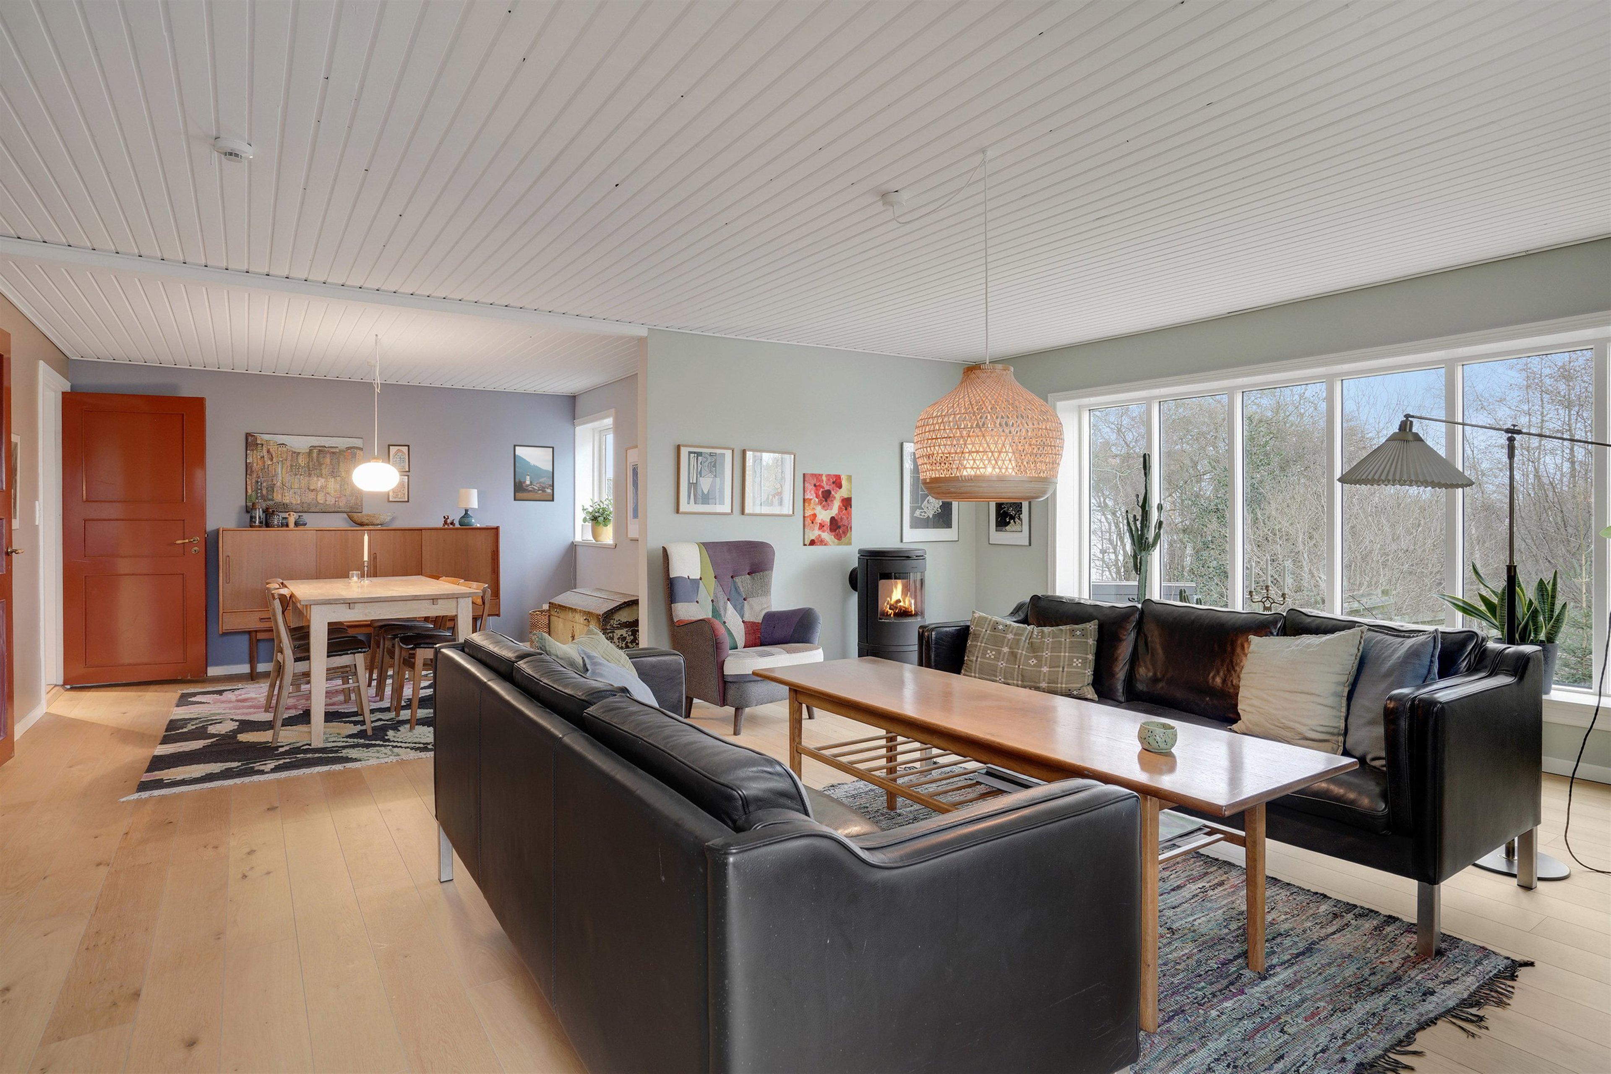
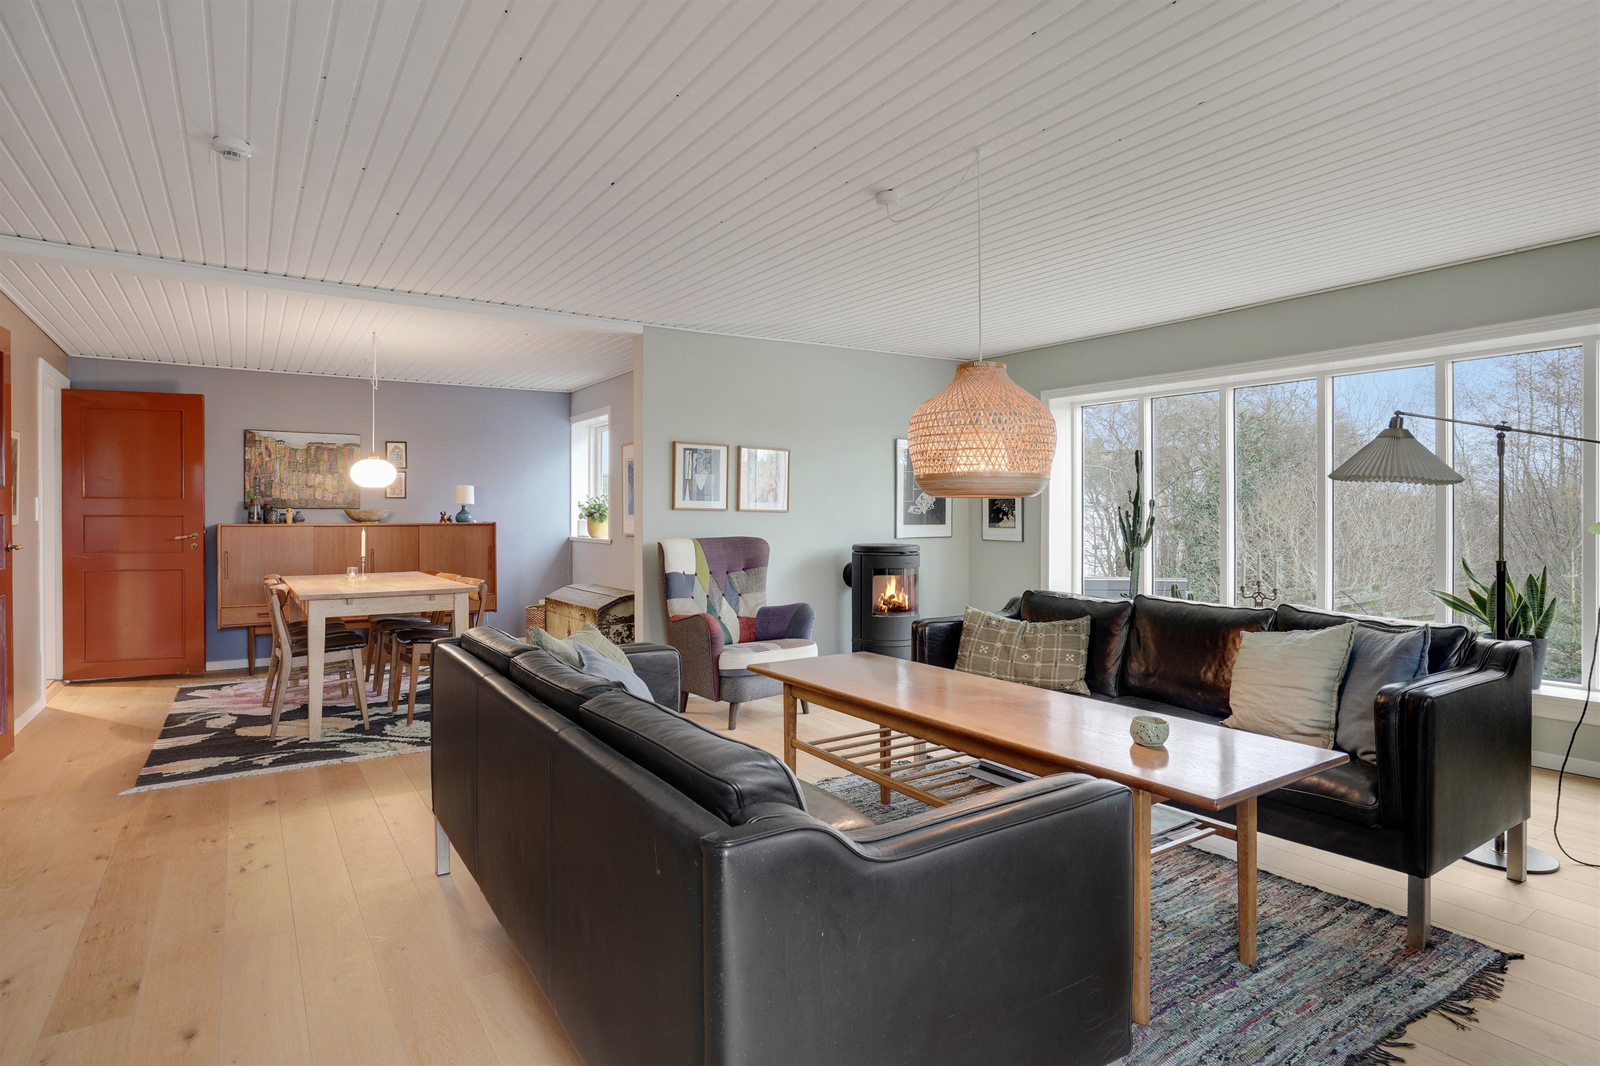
- wall art [803,472,852,547]
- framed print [513,445,555,502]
